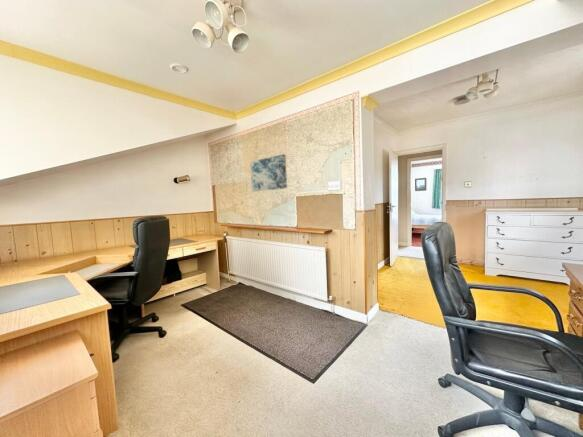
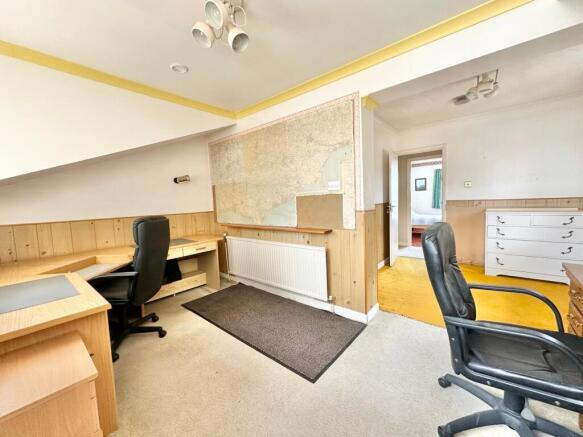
- wall art [249,153,288,192]
